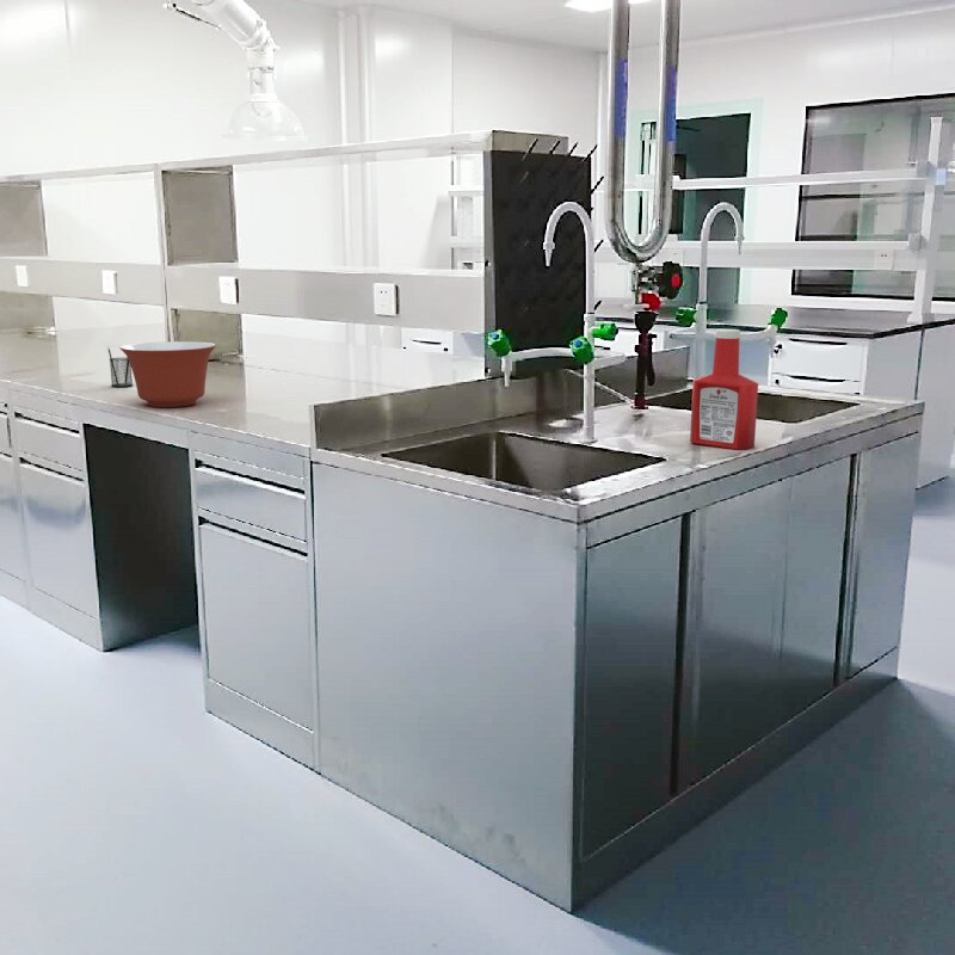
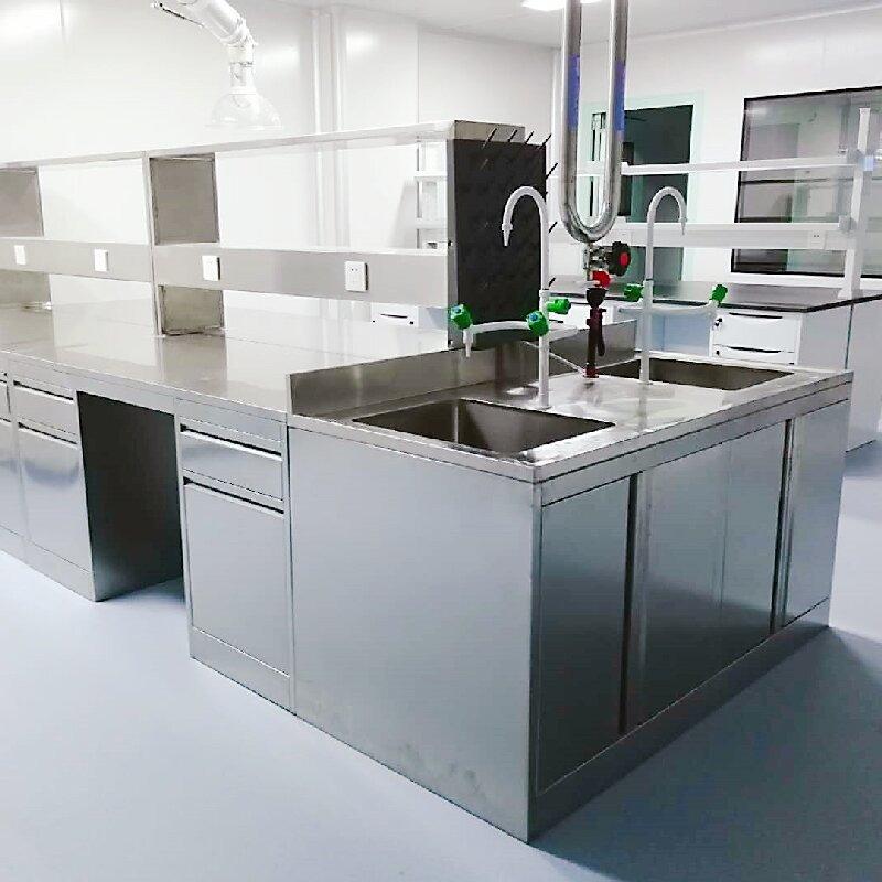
- pencil holder [107,347,134,388]
- mixing bowl [119,340,217,408]
- soap bottle [689,328,759,450]
